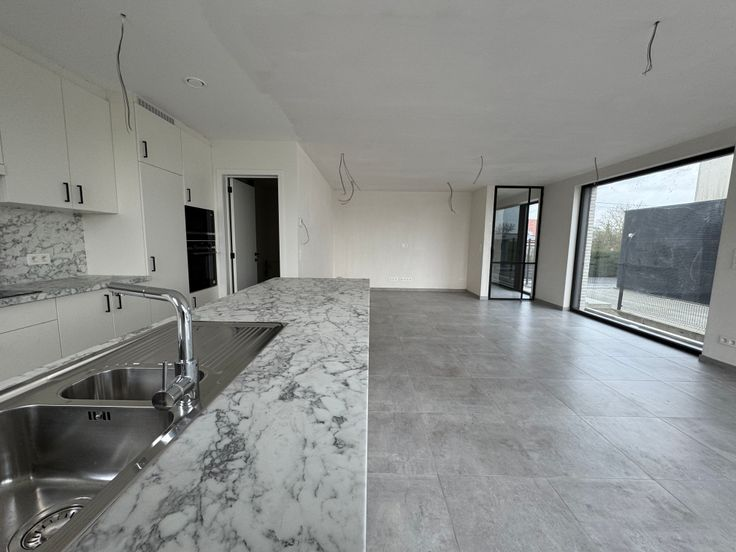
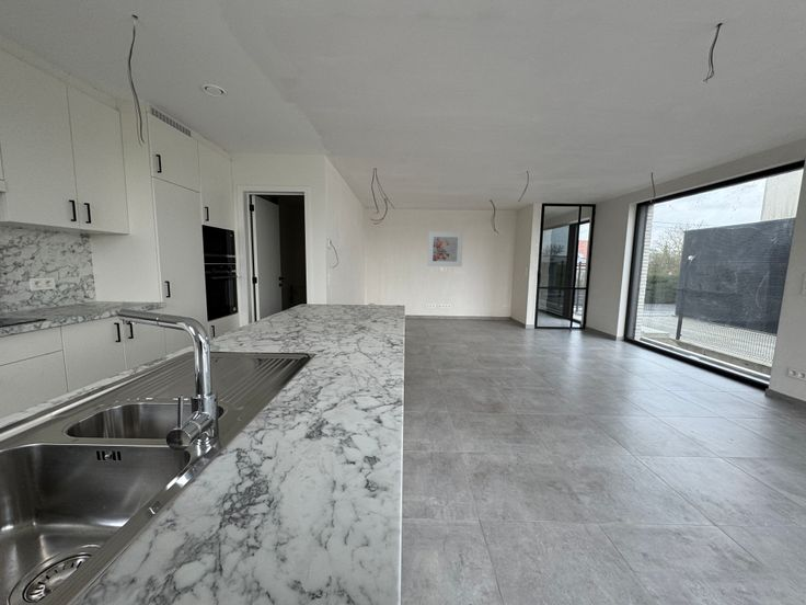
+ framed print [427,230,464,267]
